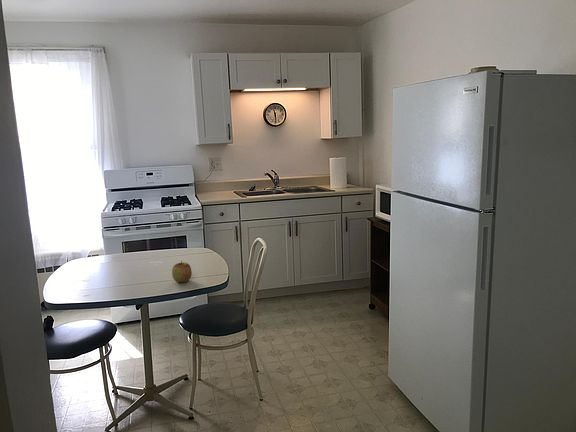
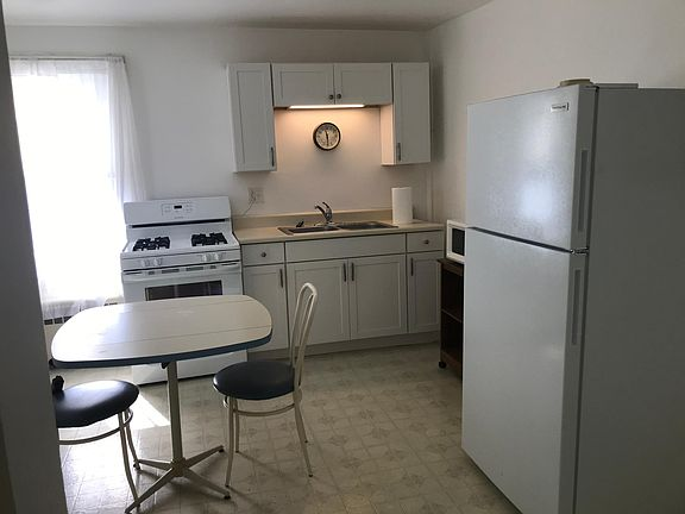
- apple [171,260,193,284]
